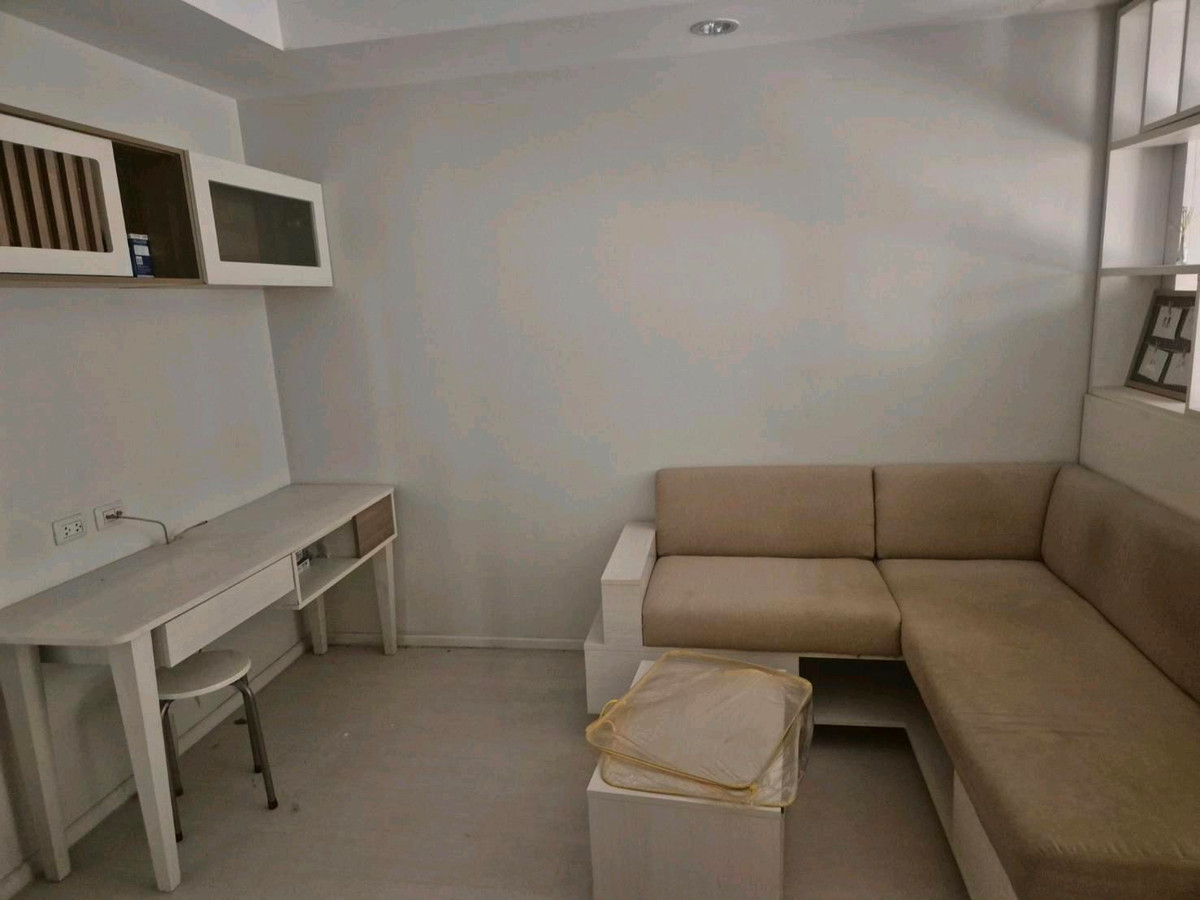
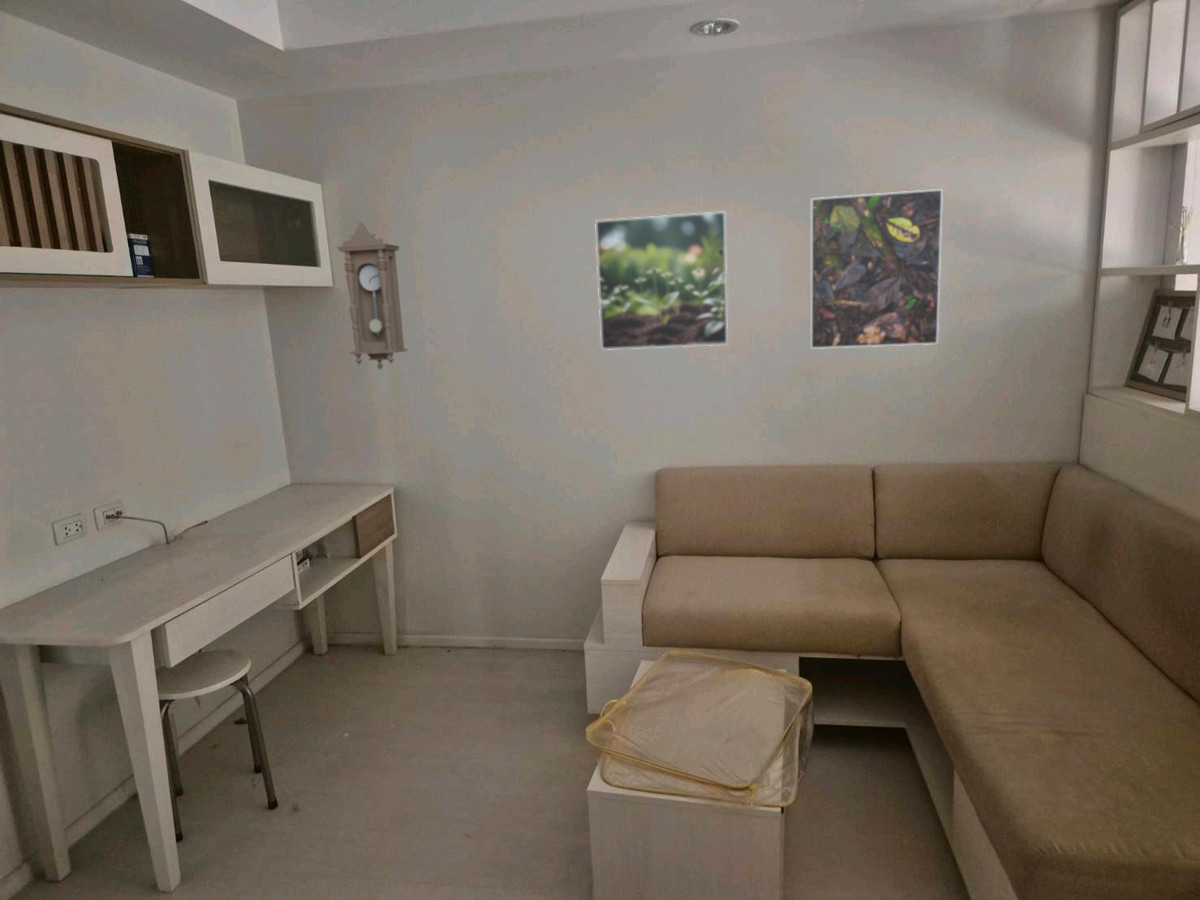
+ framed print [594,210,729,351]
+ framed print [809,188,944,350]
+ pendulum clock [336,221,409,371]
